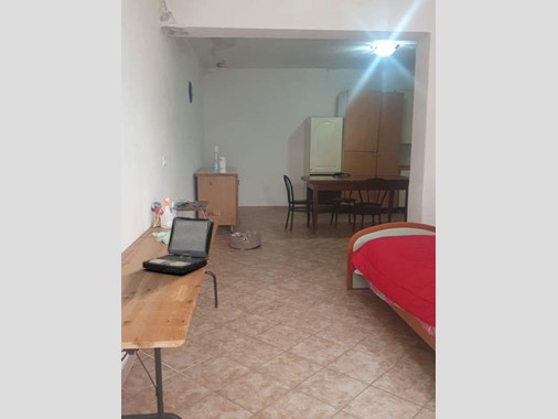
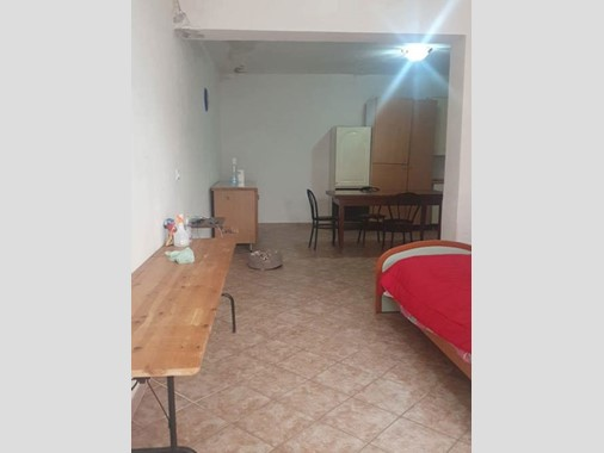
- laptop [141,215,215,275]
